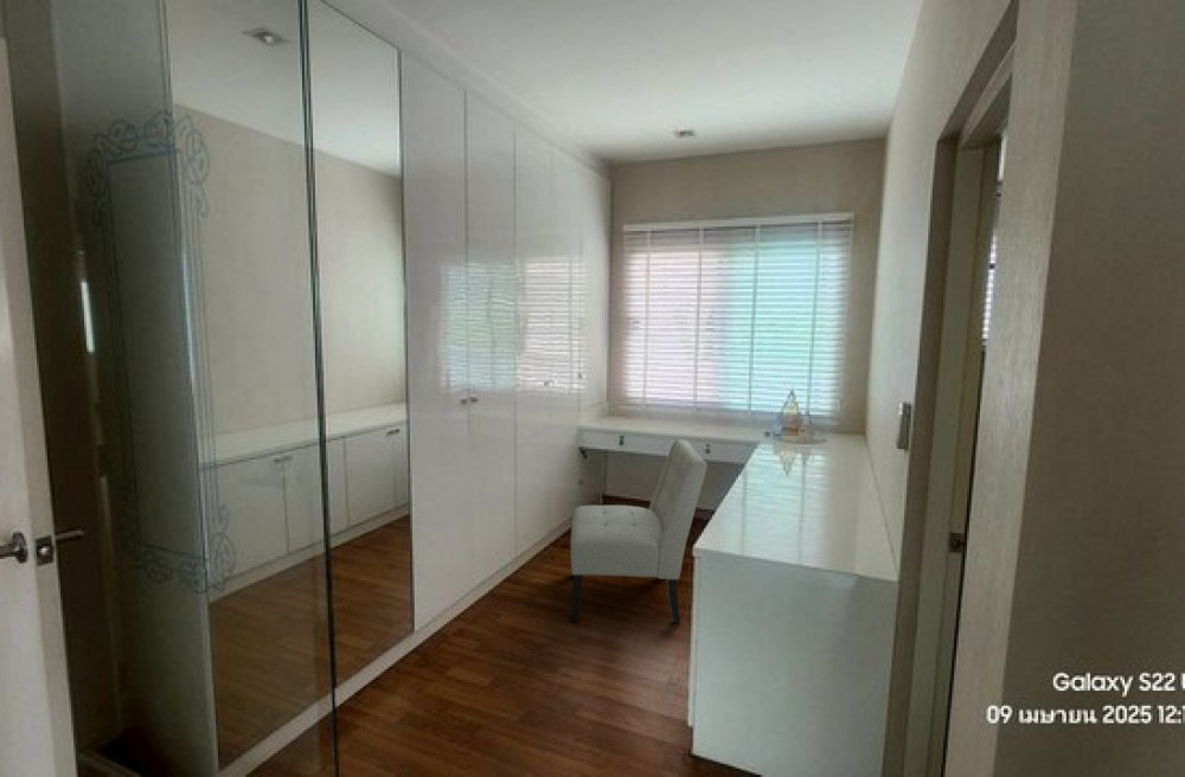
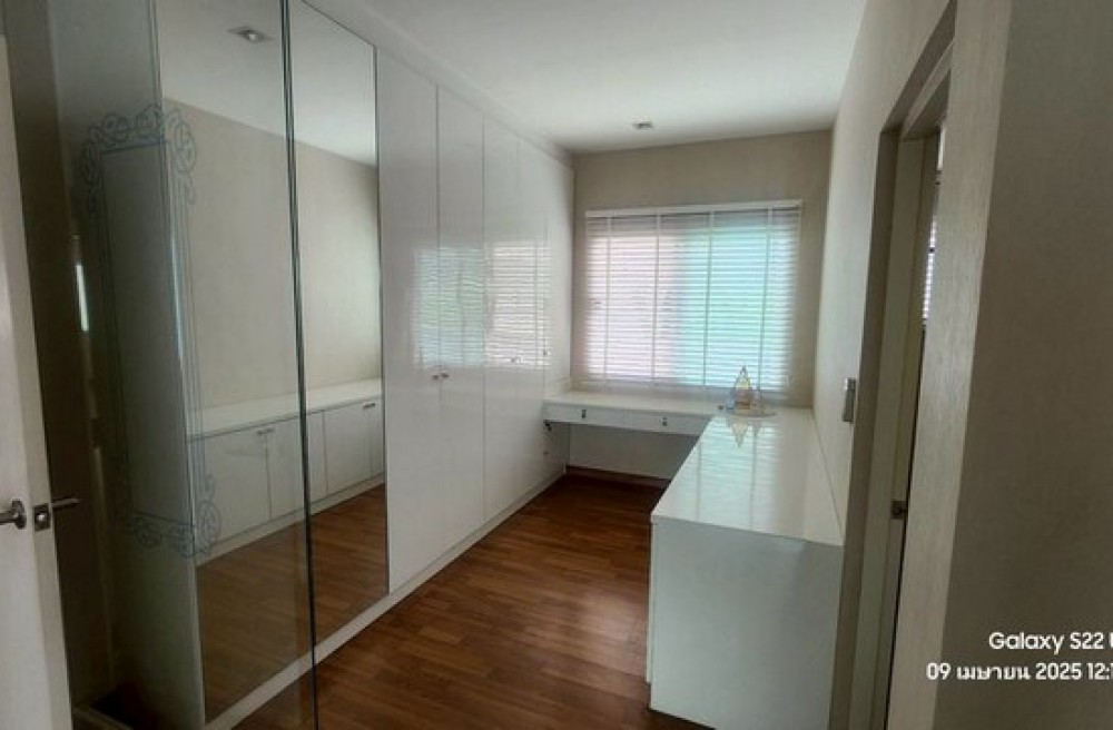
- chair [570,438,709,624]
